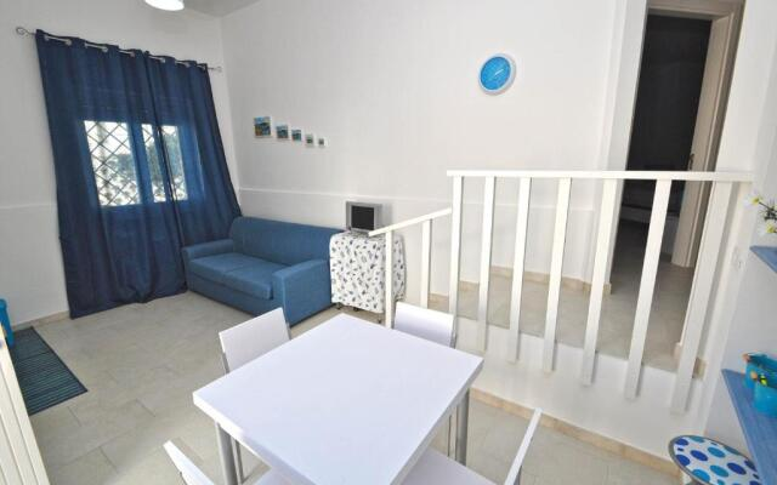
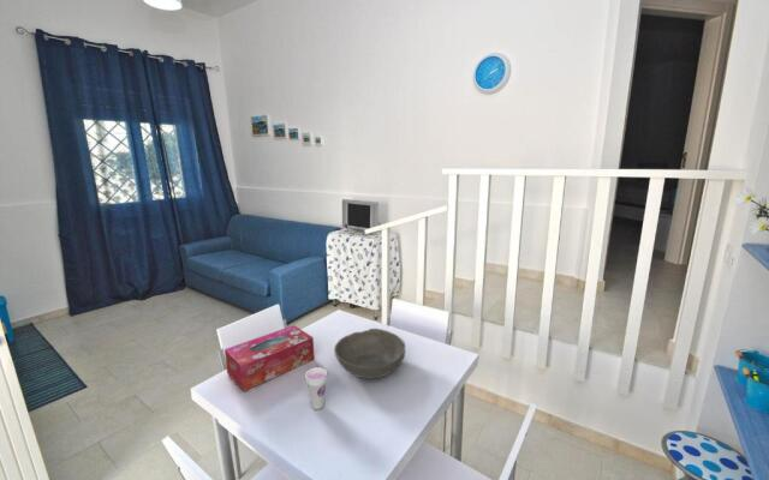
+ cup [304,366,328,410]
+ tissue box [223,324,315,392]
+ bowl [333,328,406,379]
